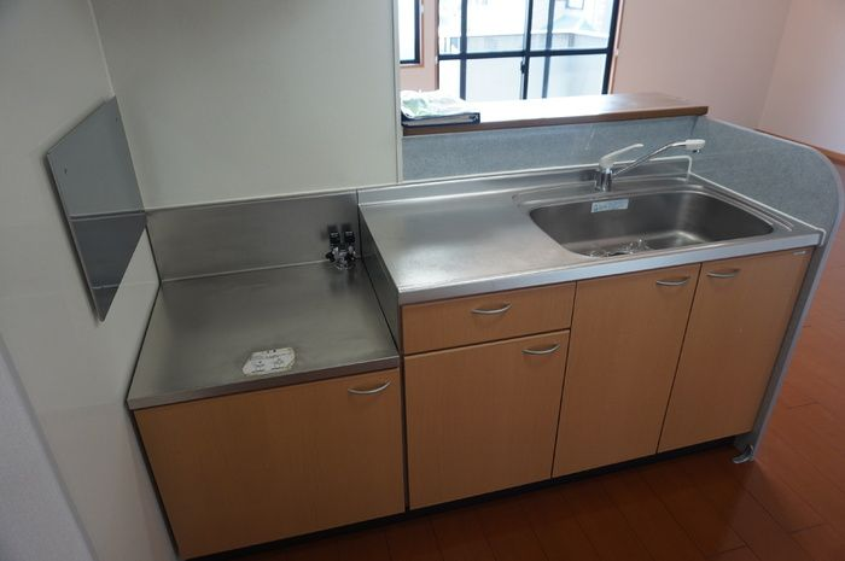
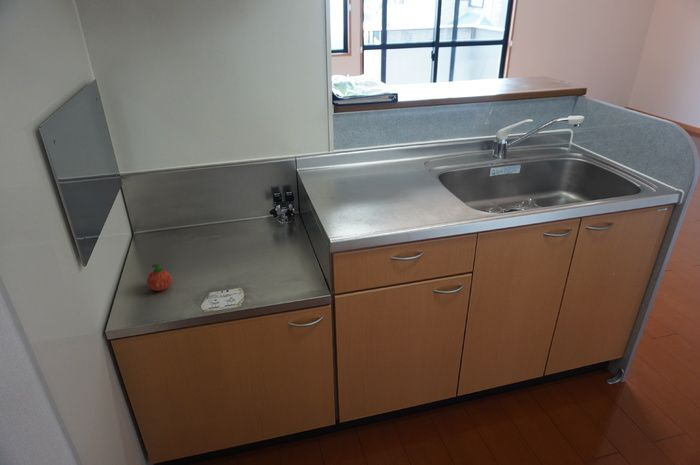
+ apple [146,263,173,292]
